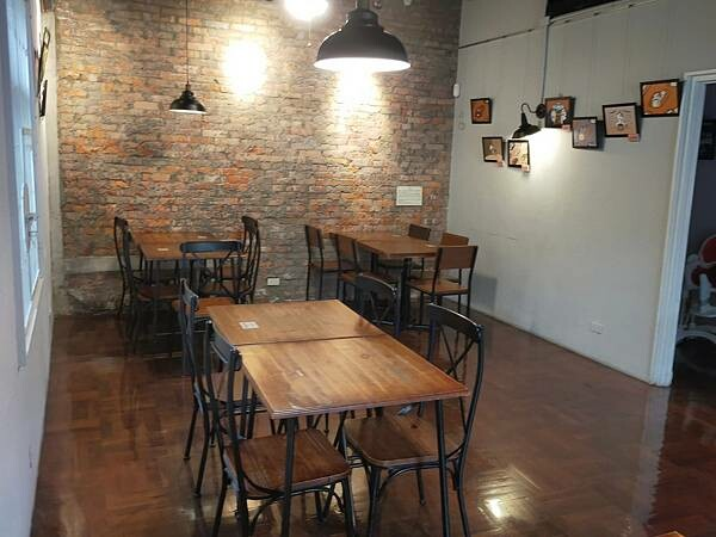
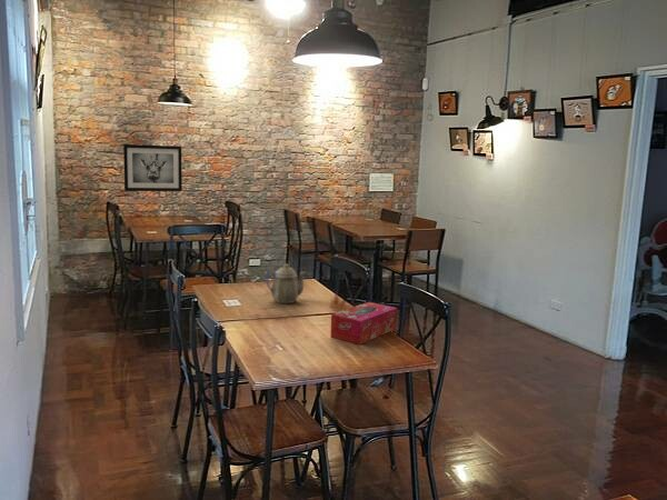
+ teapot [265,263,307,304]
+ tissue box [330,301,398,346]
+ wall art [122,143,183,192]
